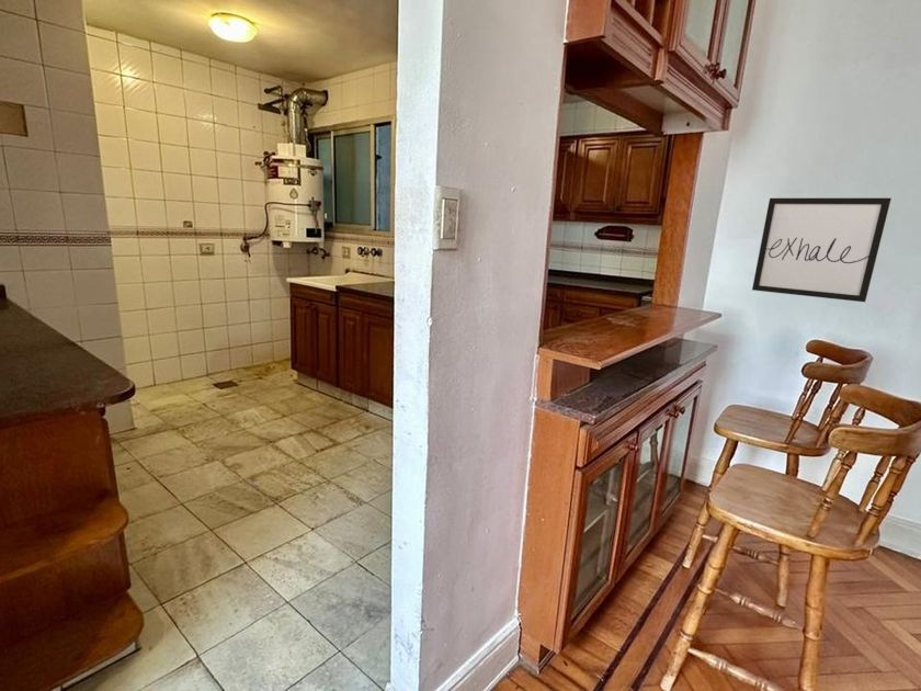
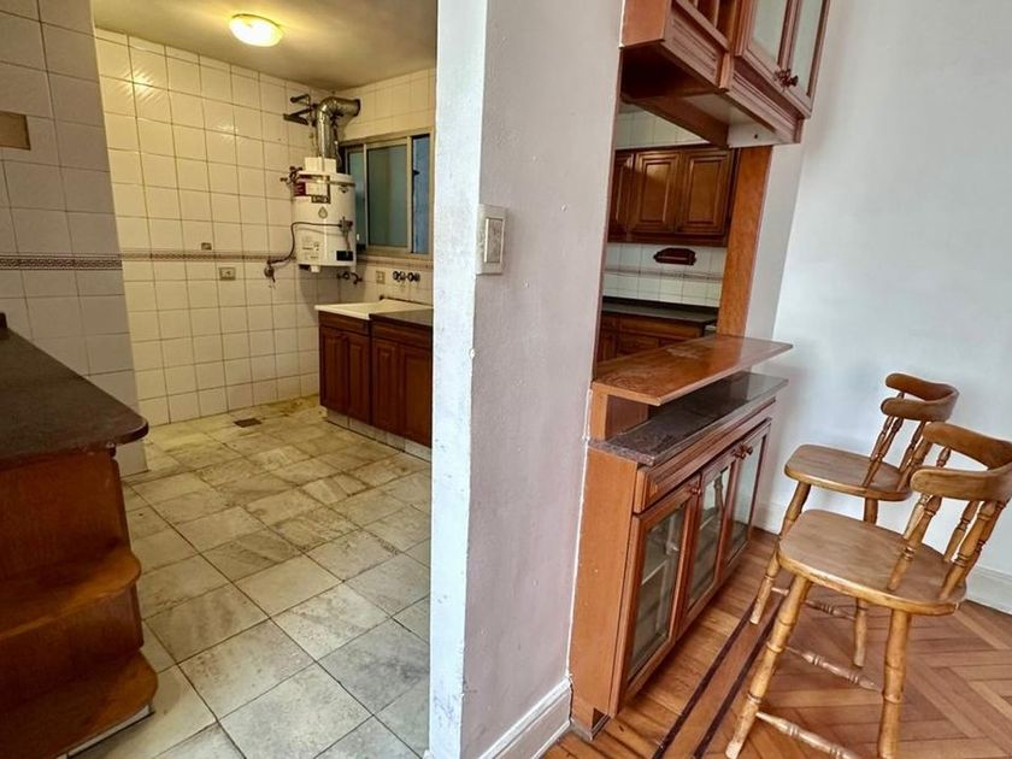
- wall art [751,197,892,303]
